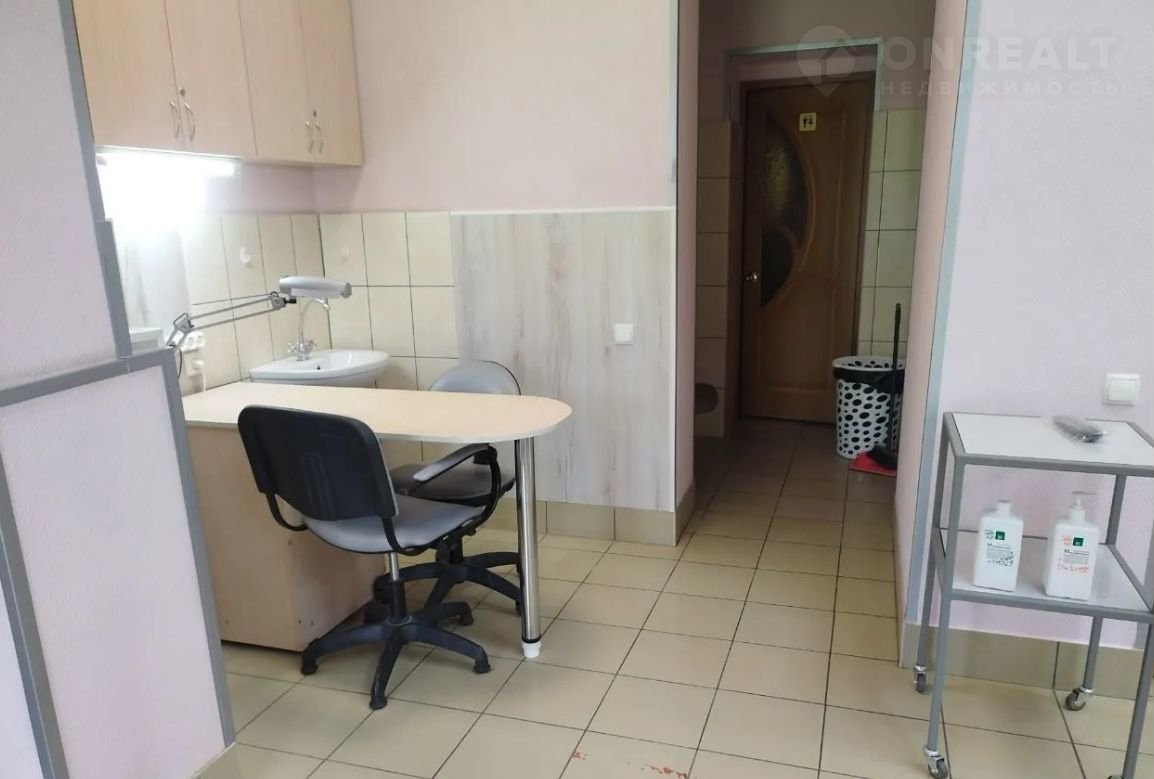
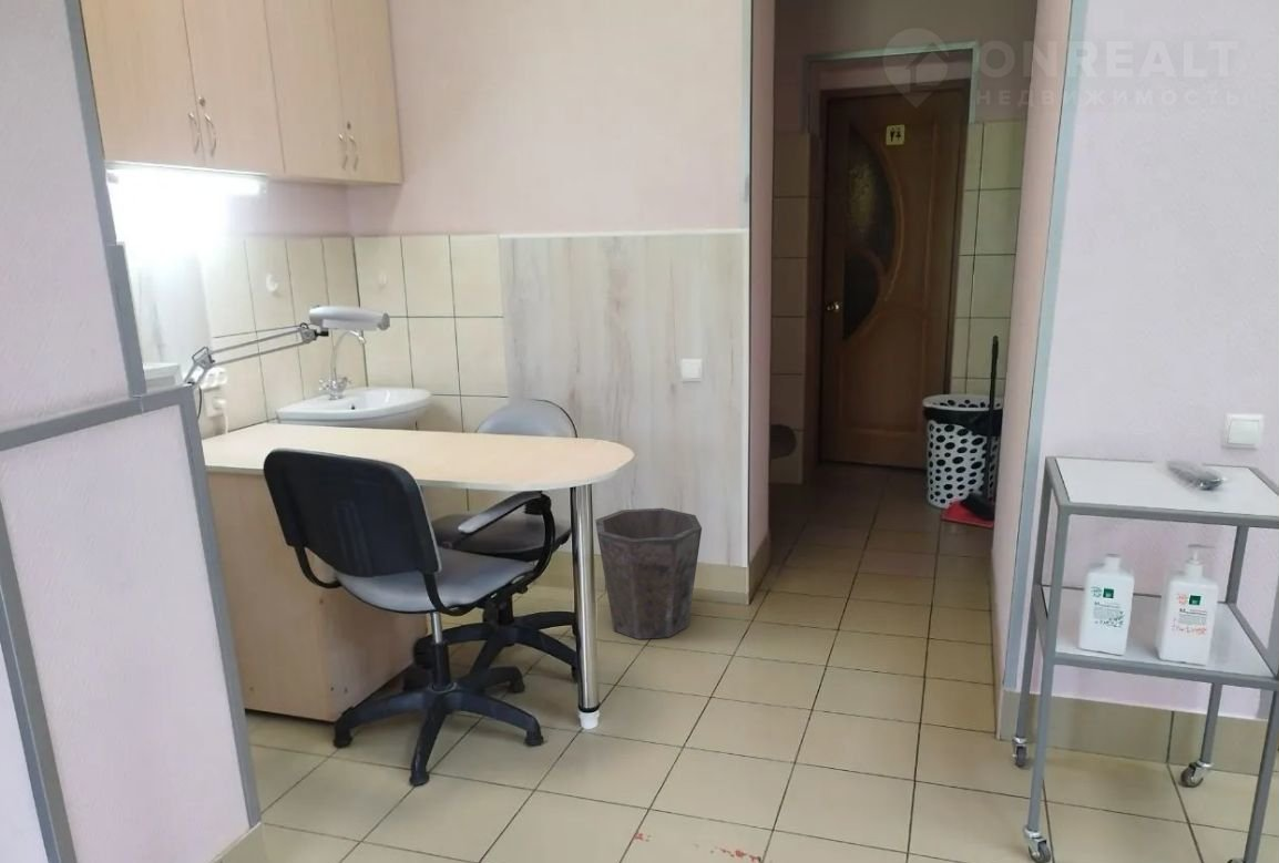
+ waste bin [594,507,703,640]
